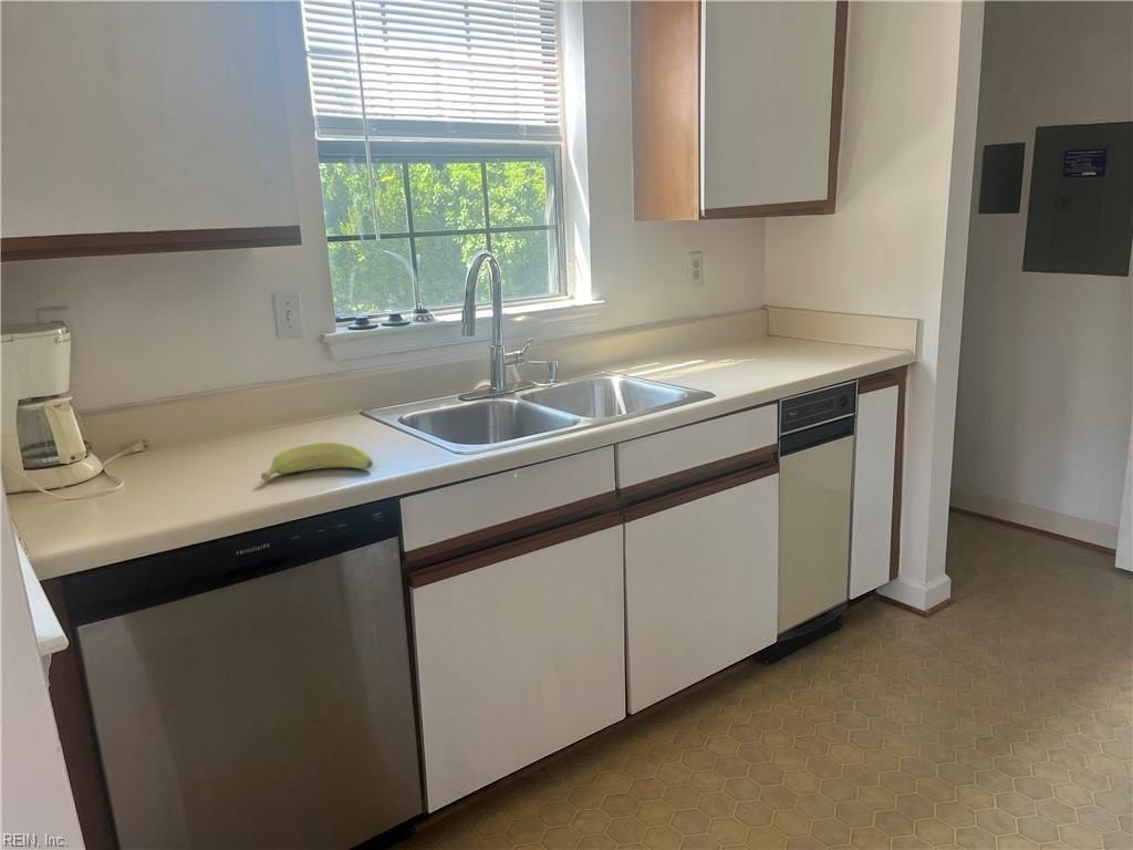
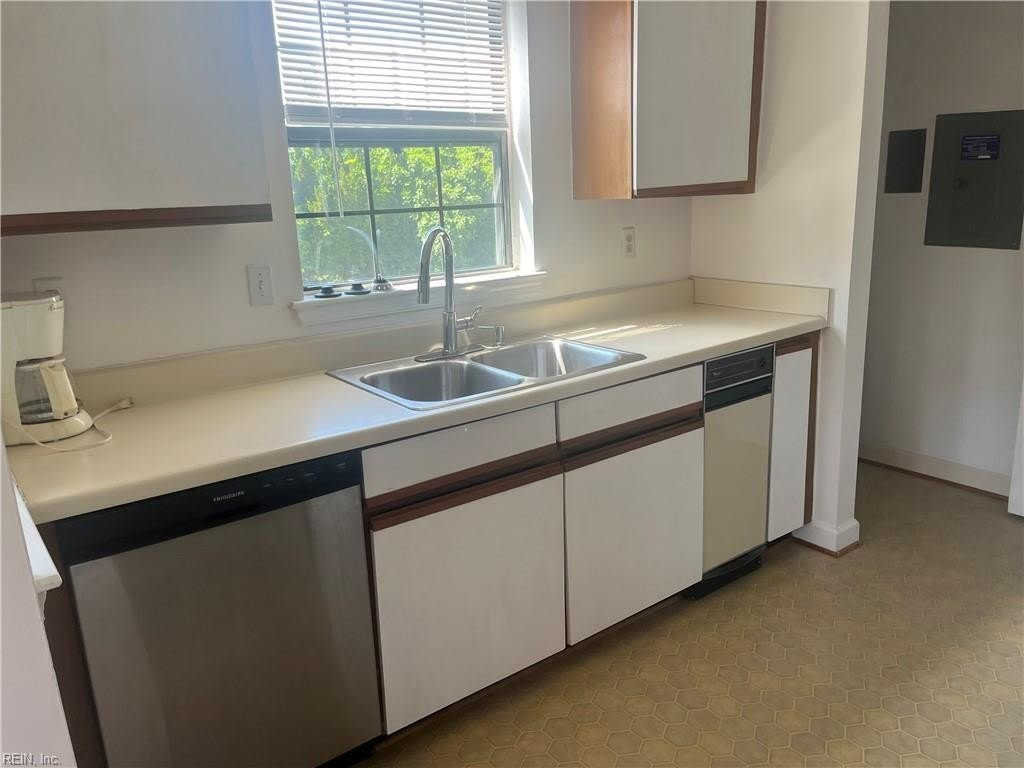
- banana [260,442,374,483]
